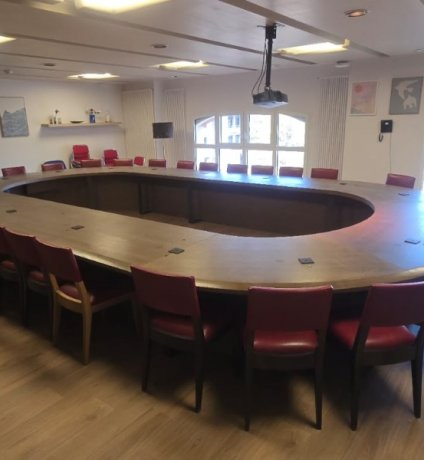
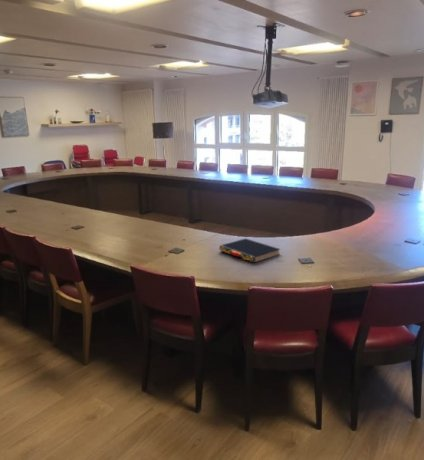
+ book [218,238,281,264]
